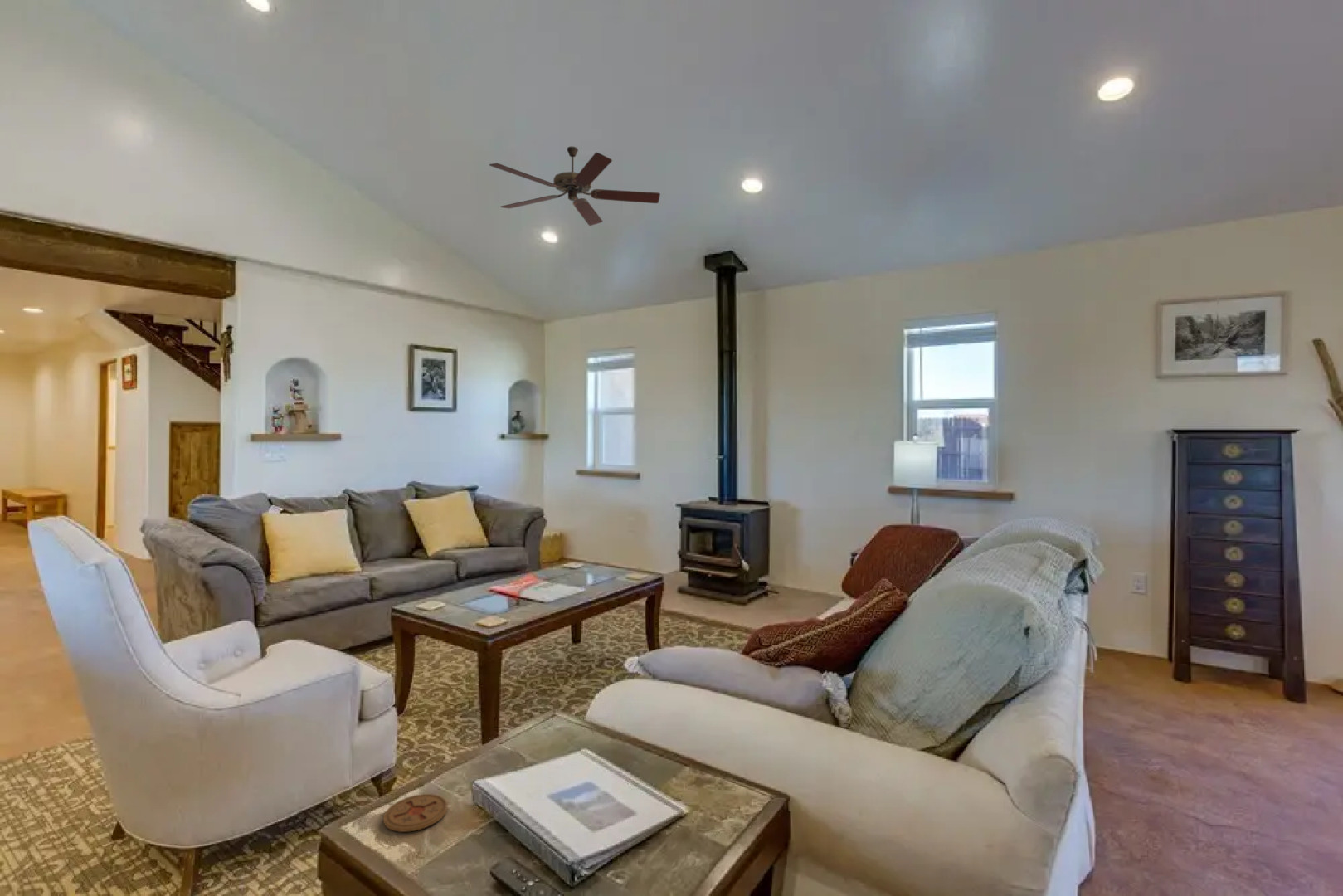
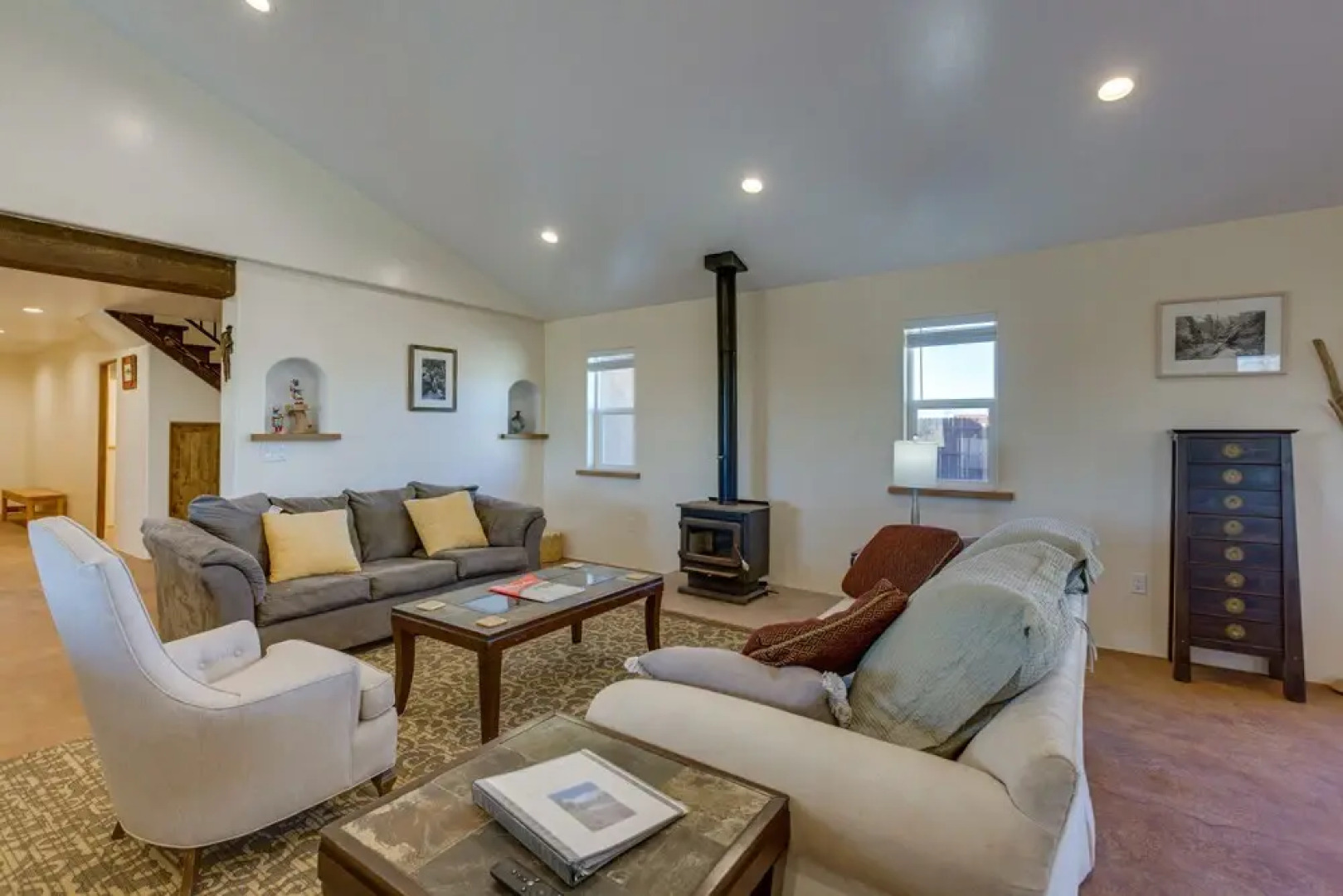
- ceiling fan [489,146,661,226]
- coaster [382,793,448,833]
